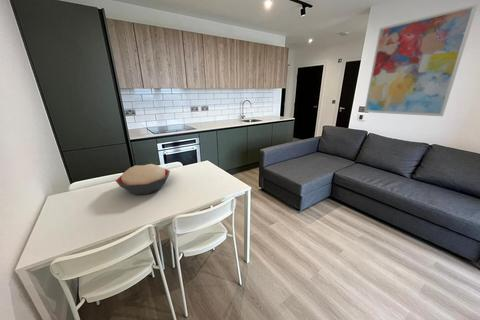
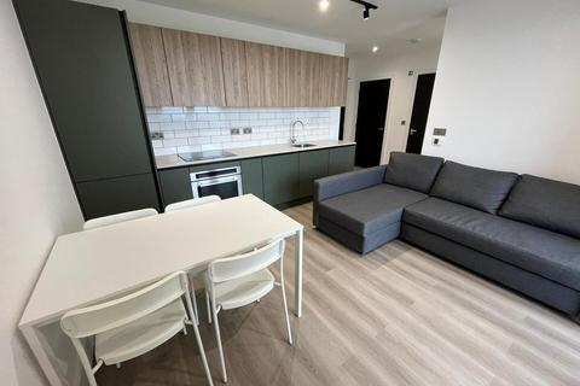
- decorative bowl [115,163,171,196]
- wall art [363,3,479,117]
